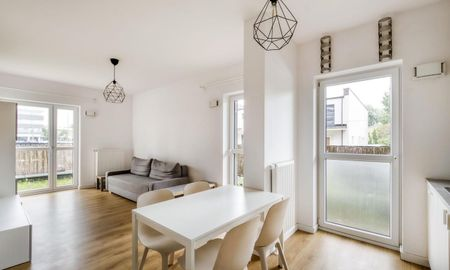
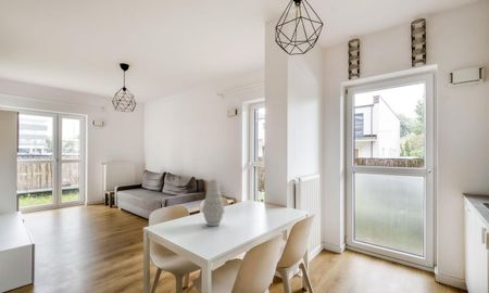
+ vase [201,178,226,227]
